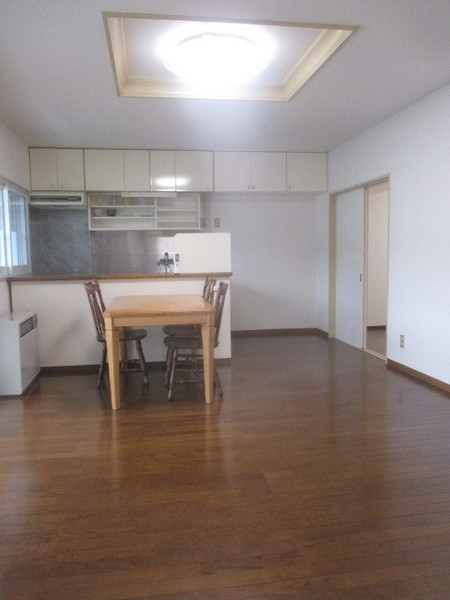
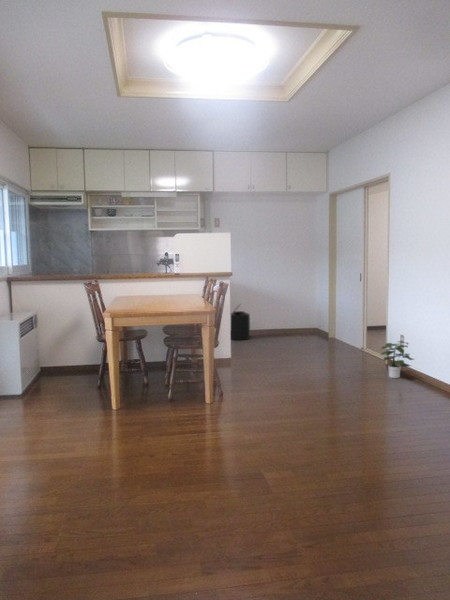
+ trash can [230,302,251,341]
+ potted plant [380,340,415,379]
